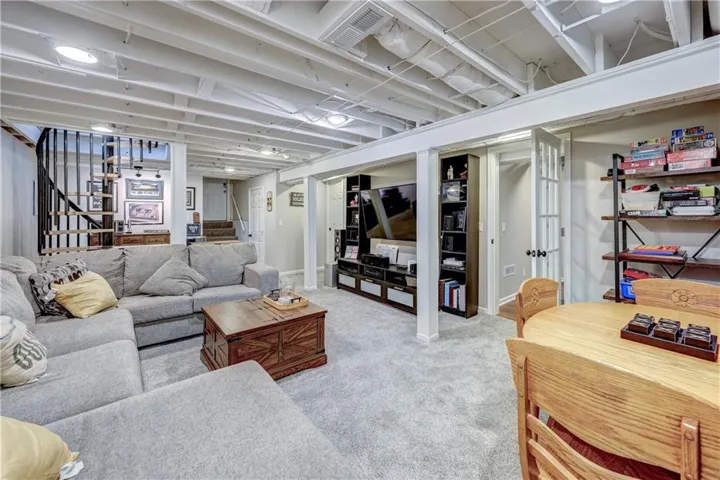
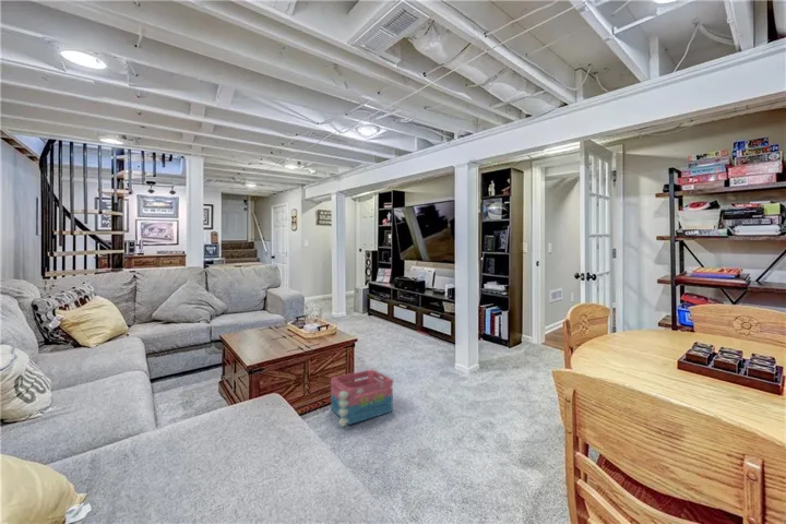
+ storage basket [330,368,394,428]
